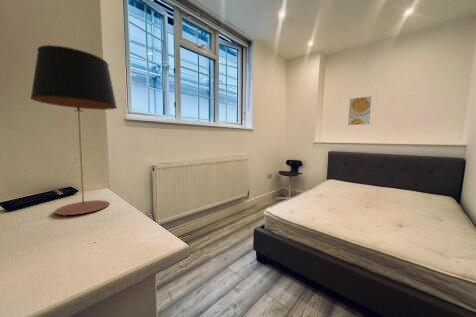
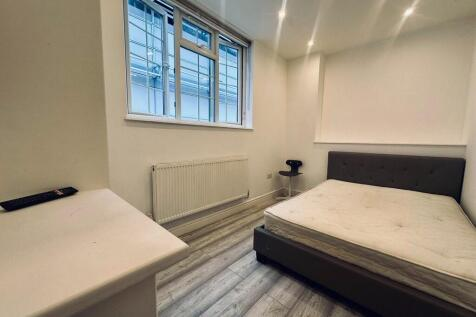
- table lamp [29,44,118,216]
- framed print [347,95,372,126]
